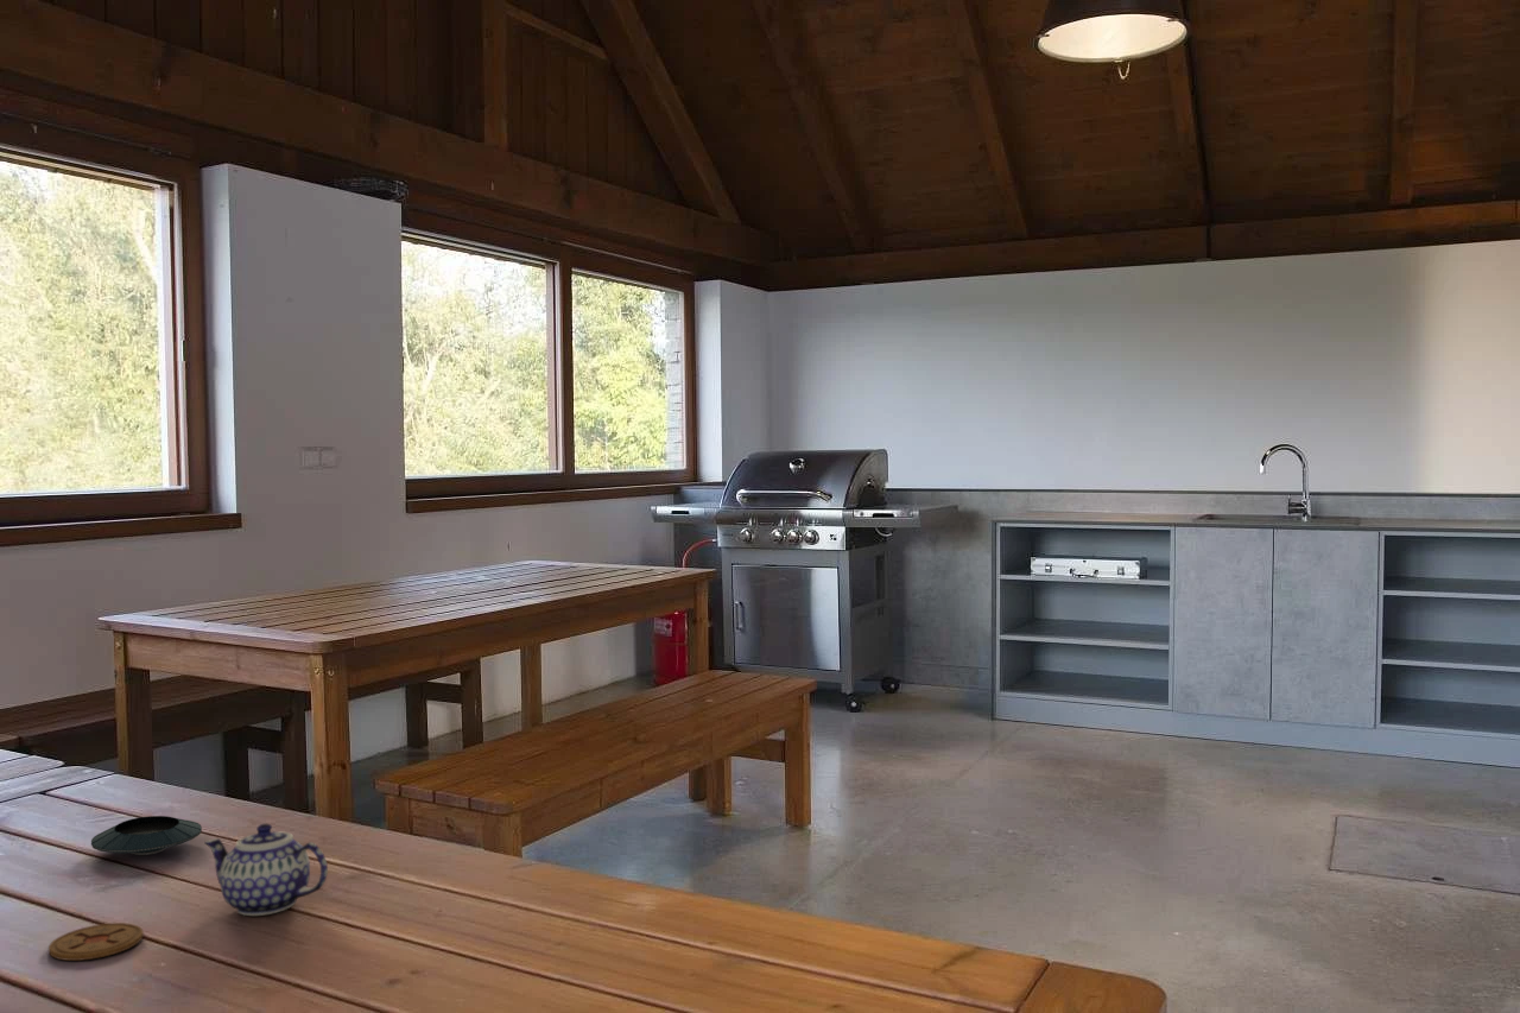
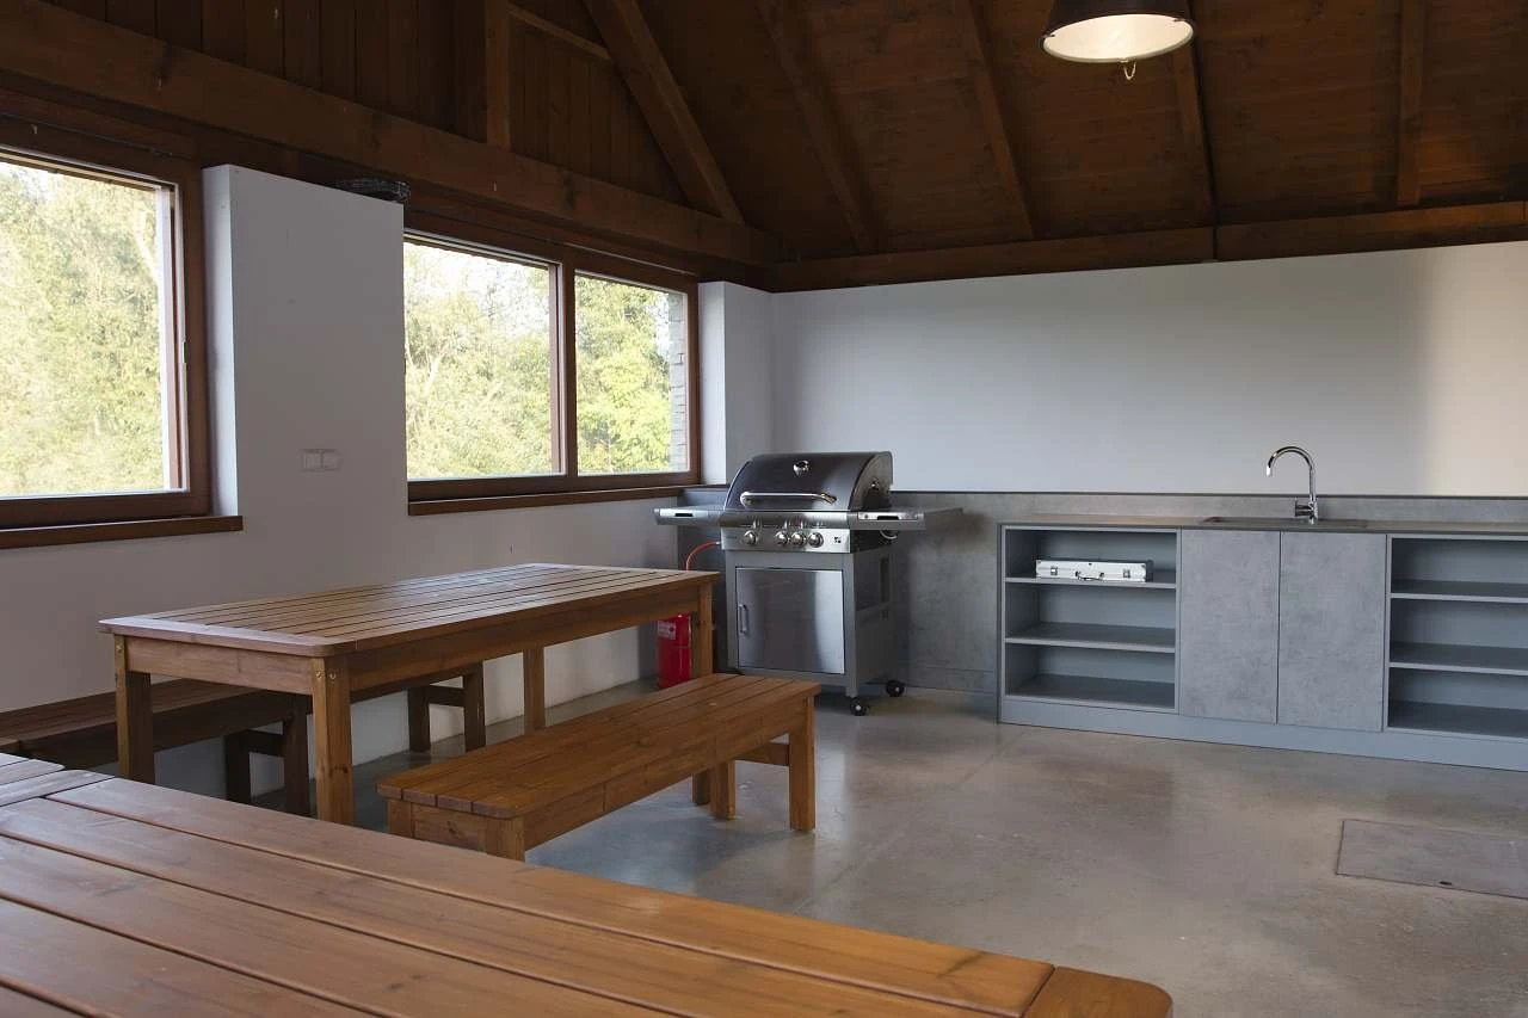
- coaster [48,922,145,962]
- teapot [203,822,329,917]
- saucer [90,815,203,856]
